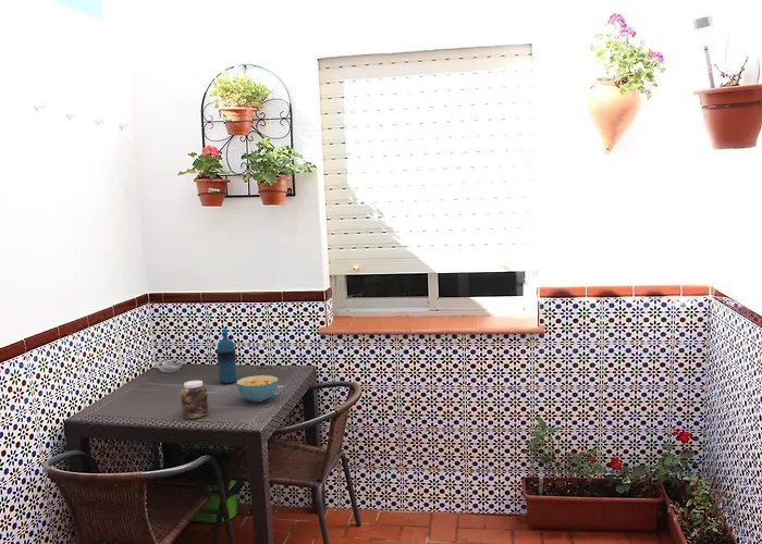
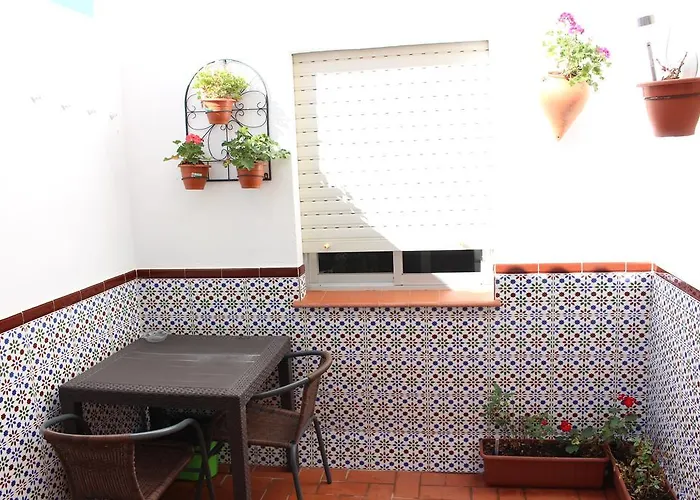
- cereal bowl [236,374,279,404]
- jar [180,380,209,420]
- water bottle [216,327,237,384]
